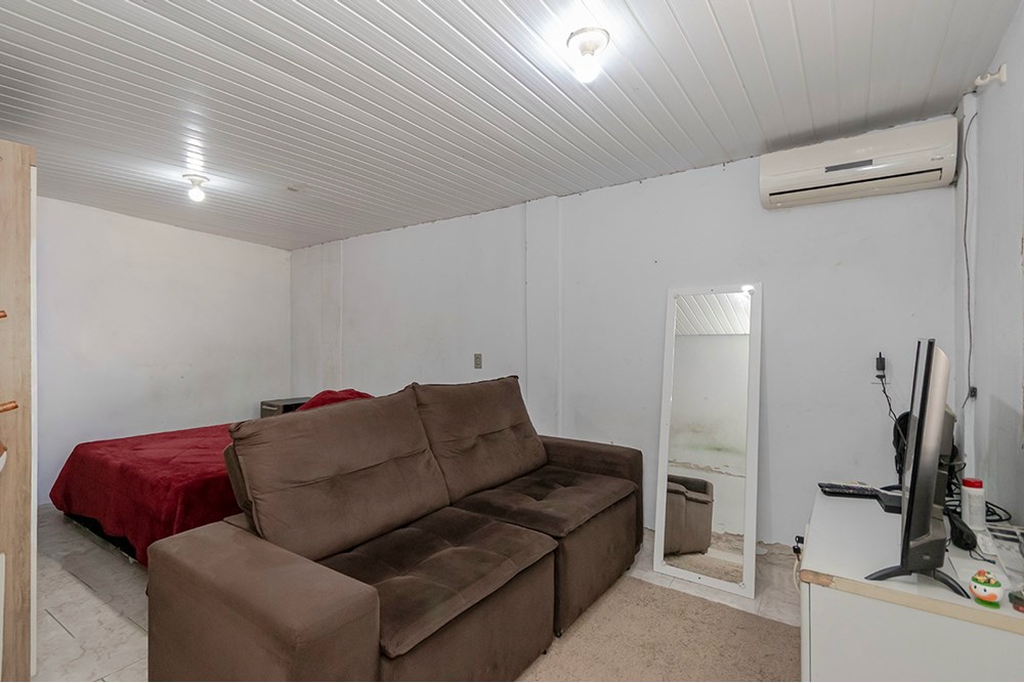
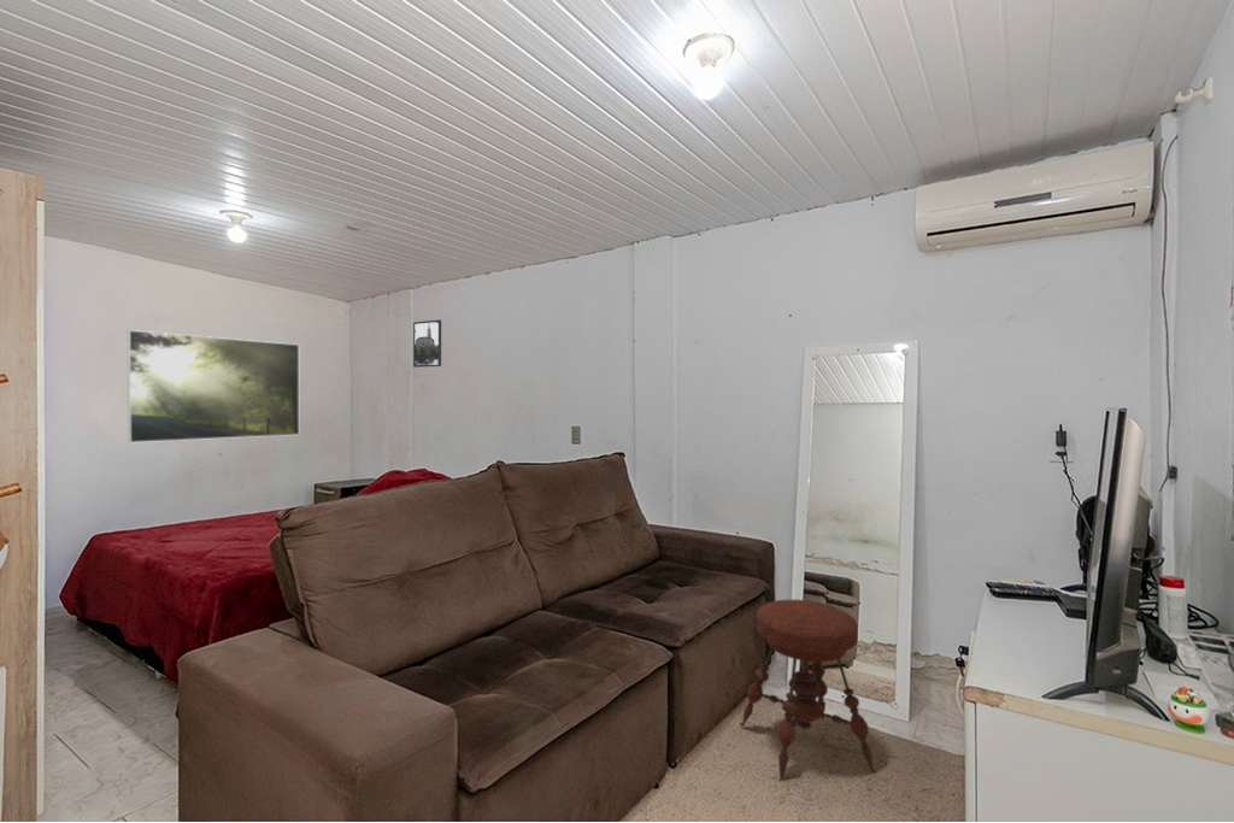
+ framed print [412,318,442,369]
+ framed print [127,329,300,443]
+ stool [739,599,877,782]
